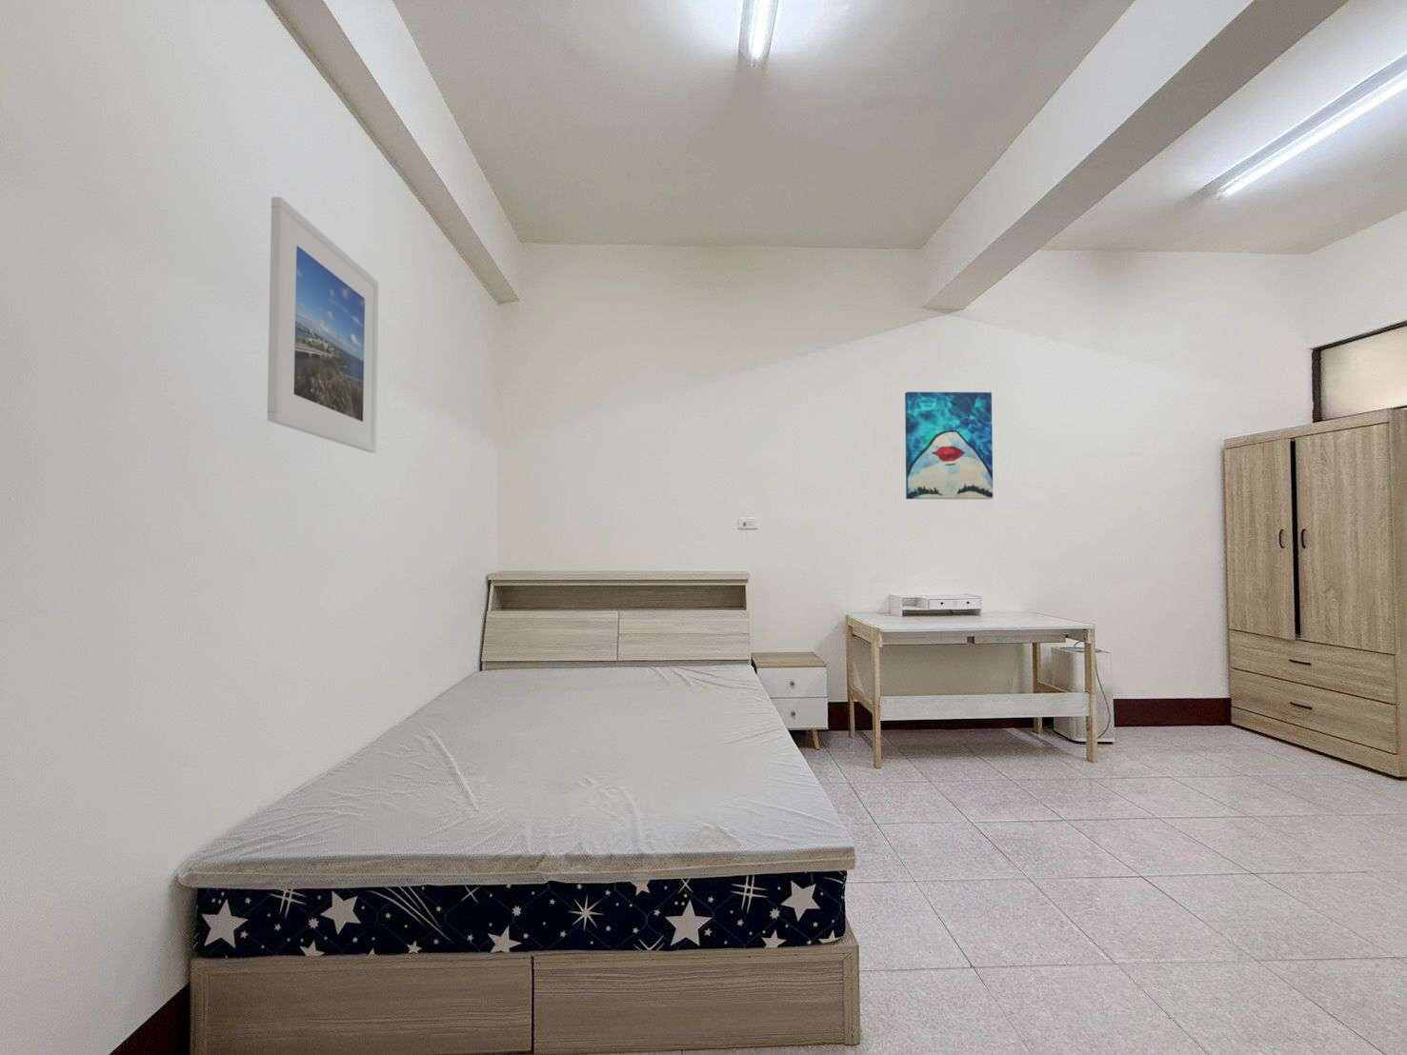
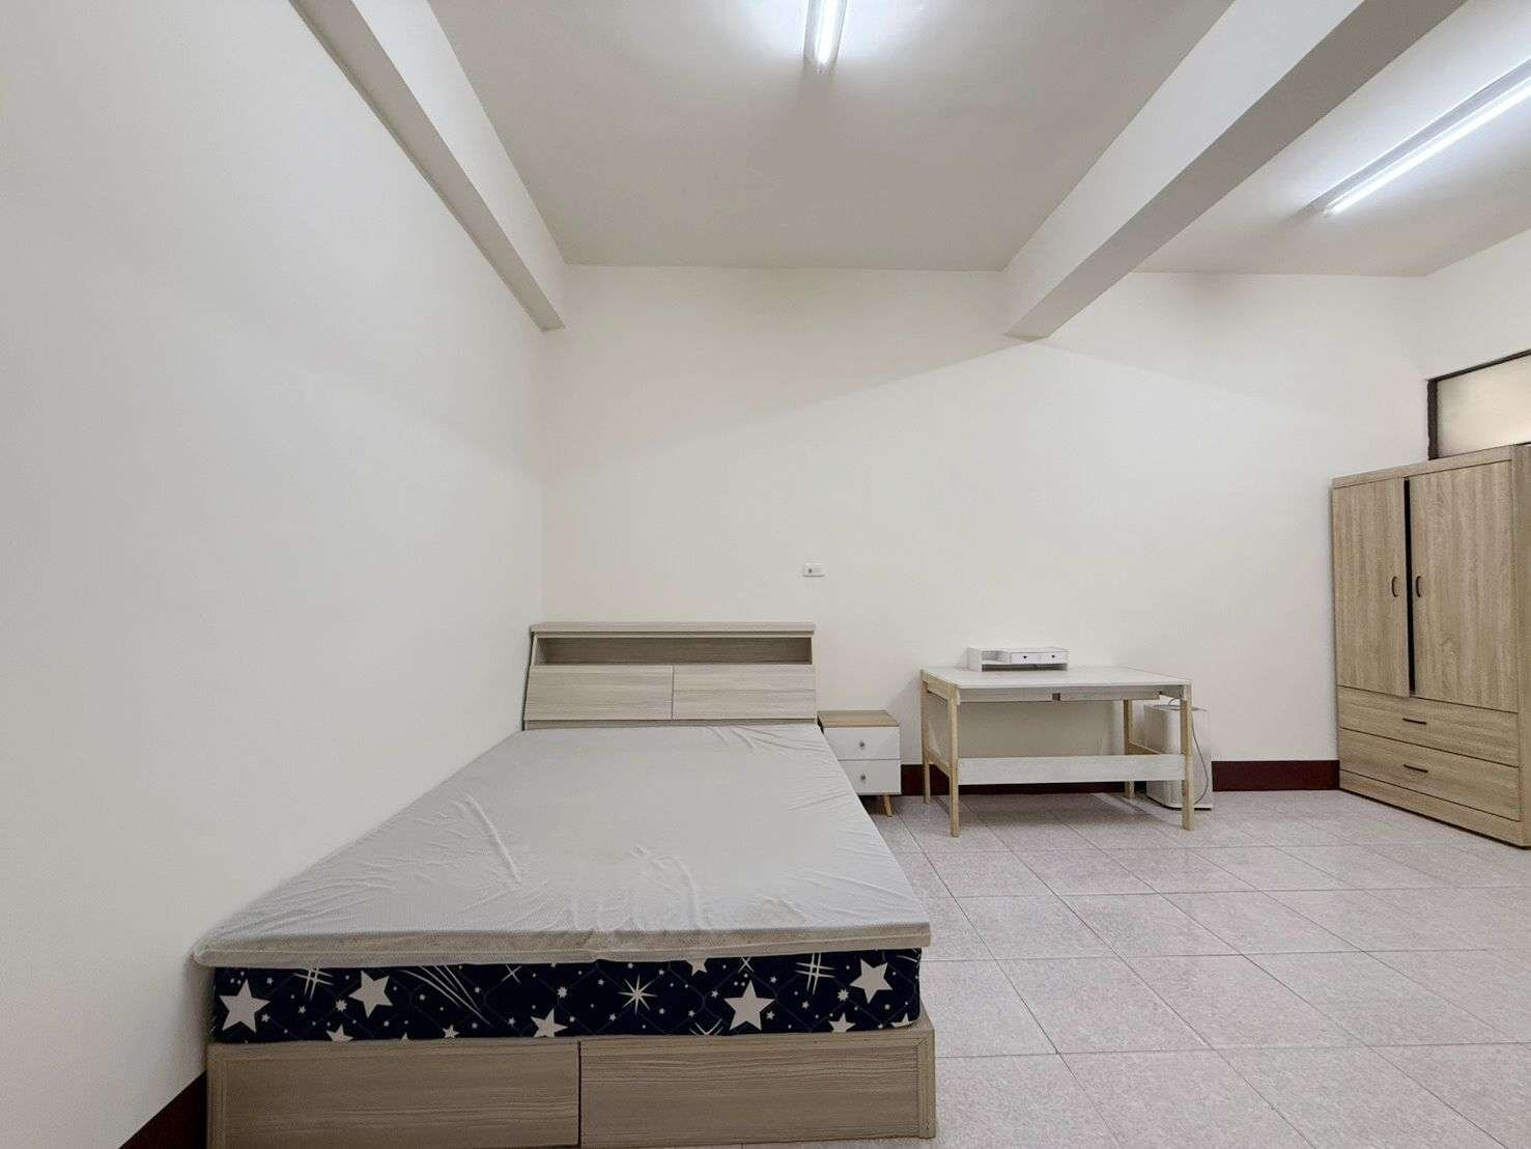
- wall art [904,391,993,500]
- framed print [267,196,379,453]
